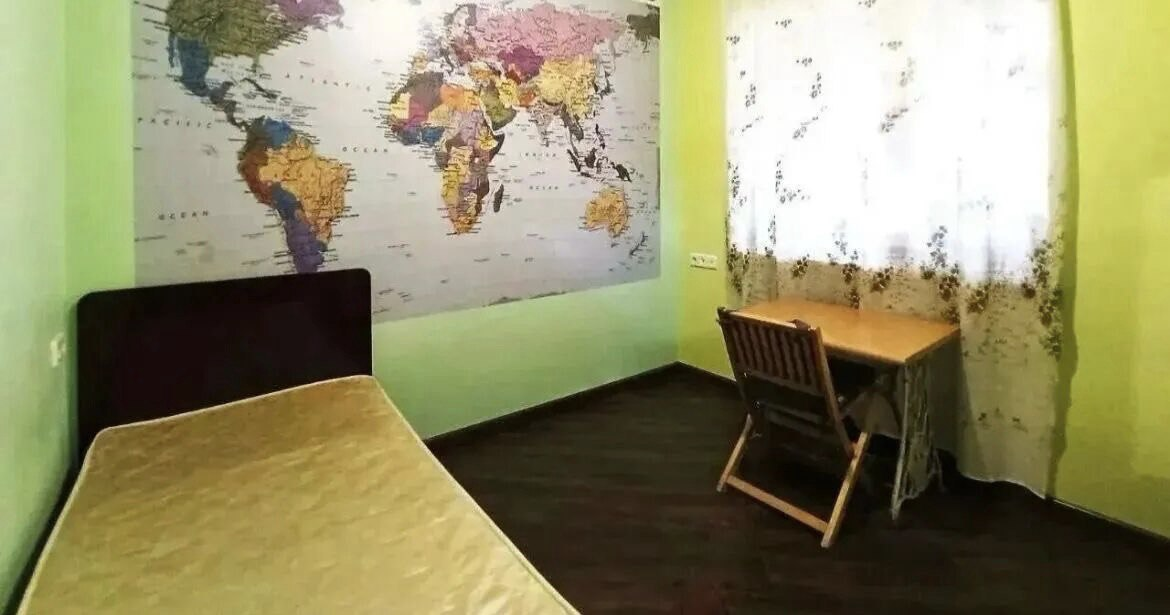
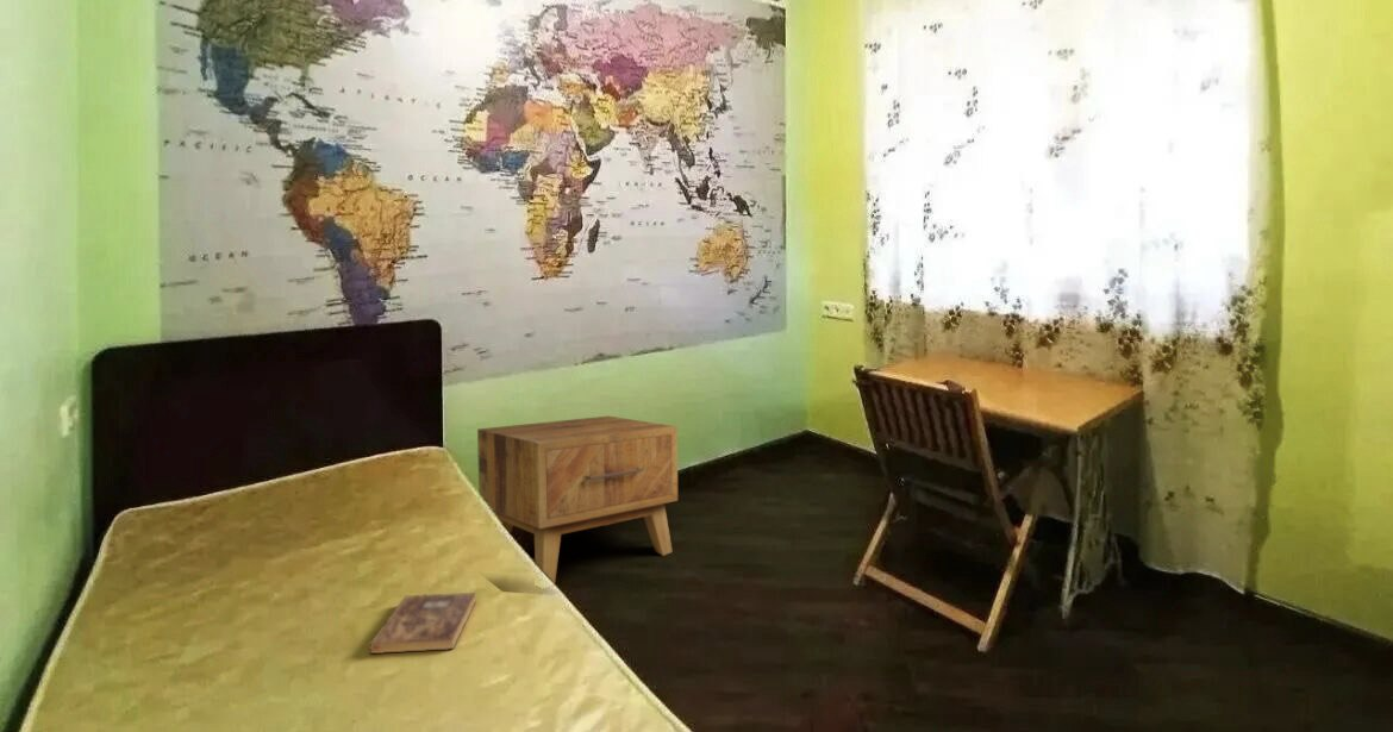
+ bible [369,592,477,655]
+ side table [476,415,679,584]
